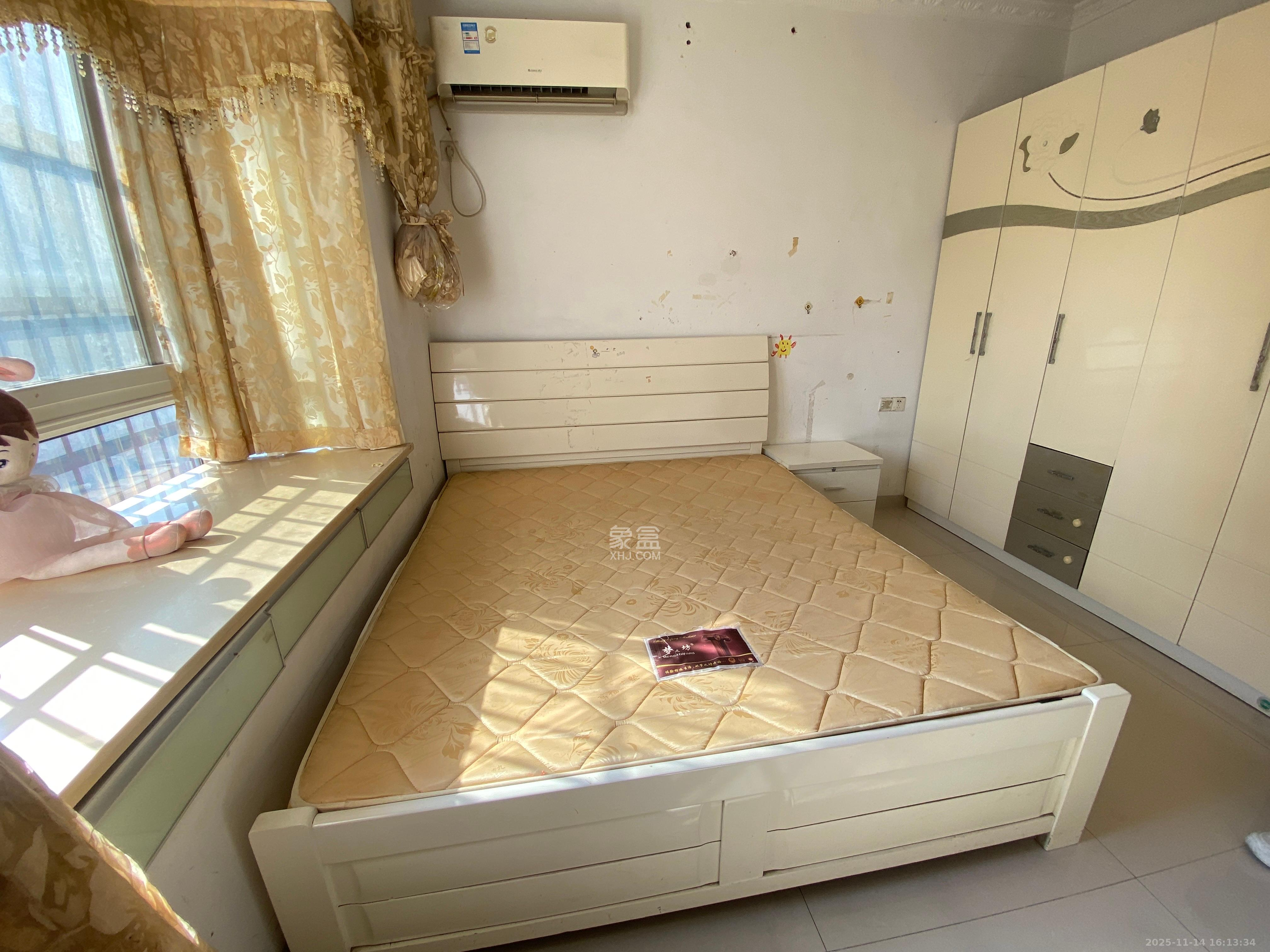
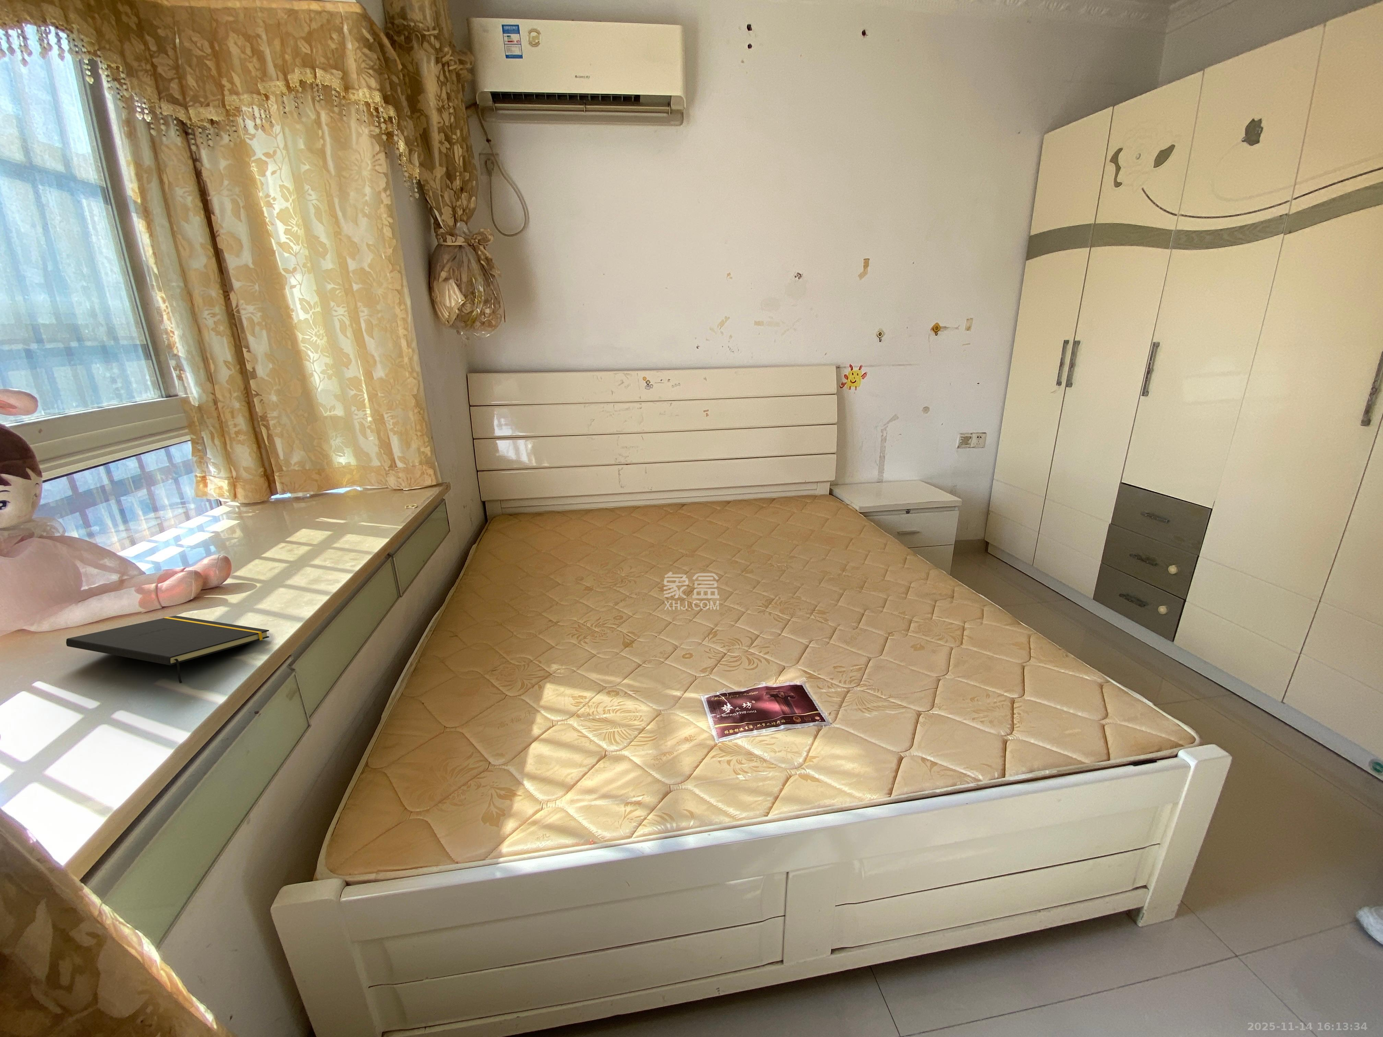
+ notepad [65,615,270,683]
